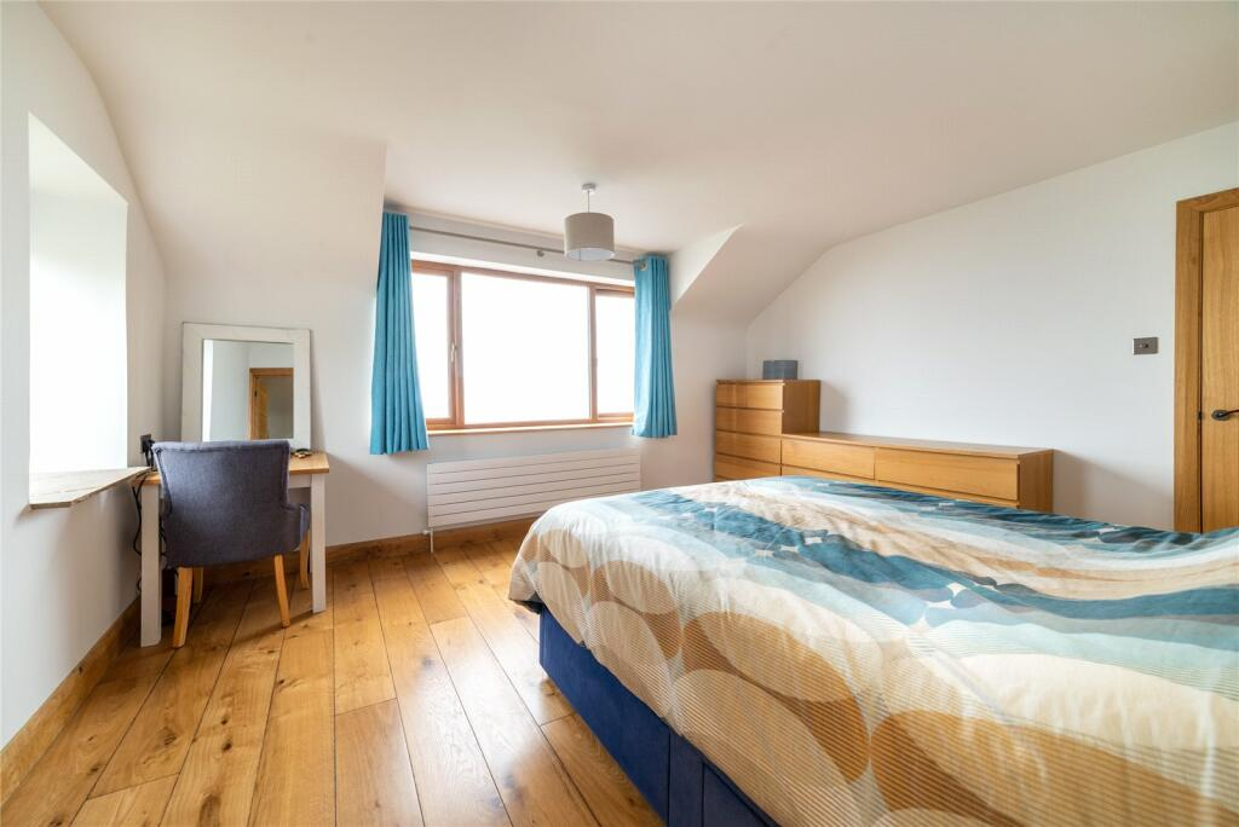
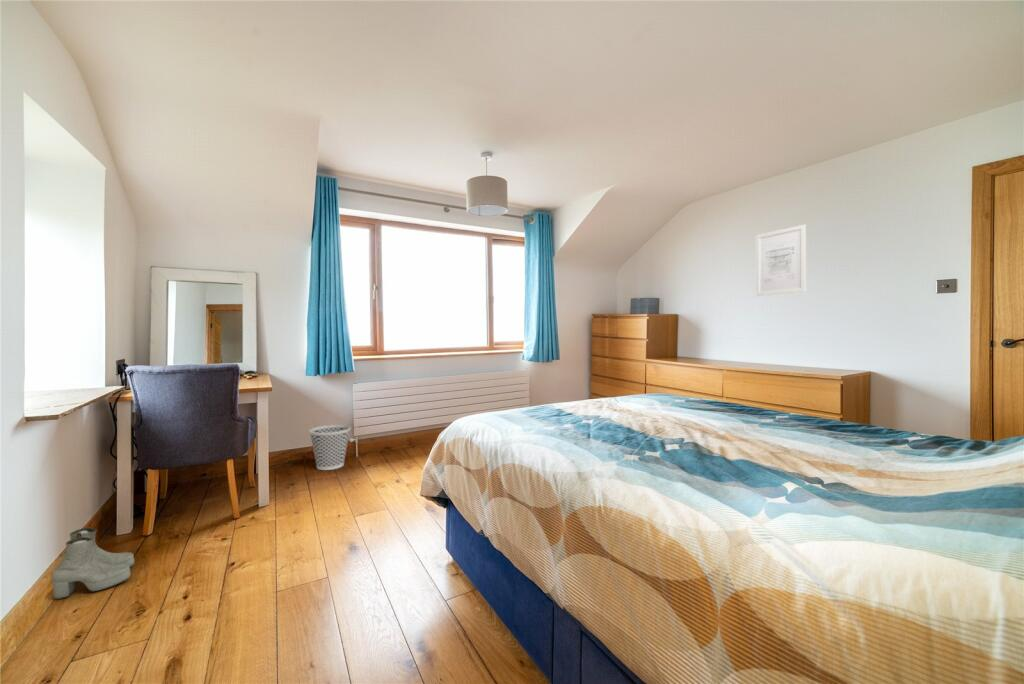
+ wastebasket [308,424,352,471]
+ wall art [755,223,807,297]
+ boots [50,527,135,600]
